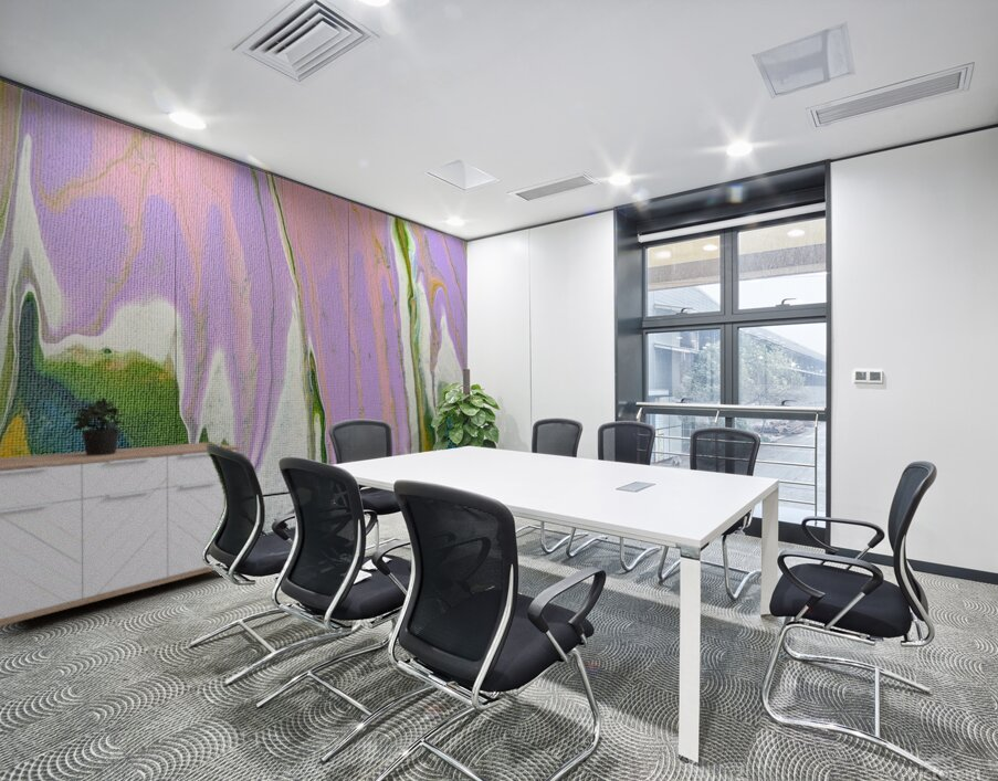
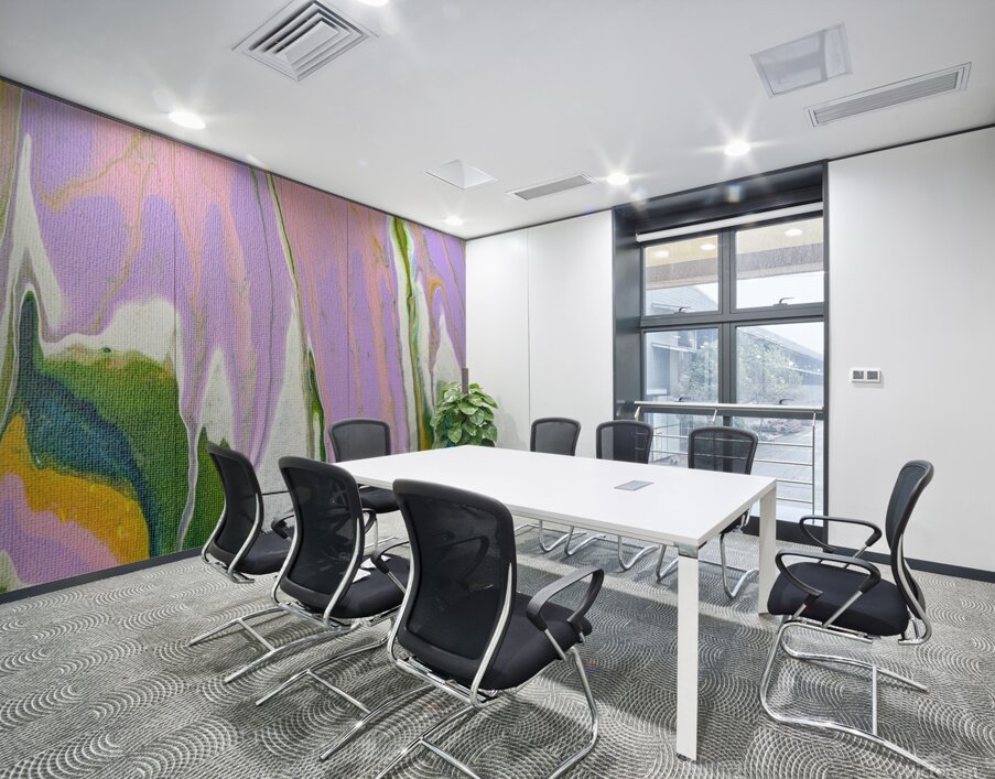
- sideboard [0,441,241,627]
- potted plant [72,397,125,455]
